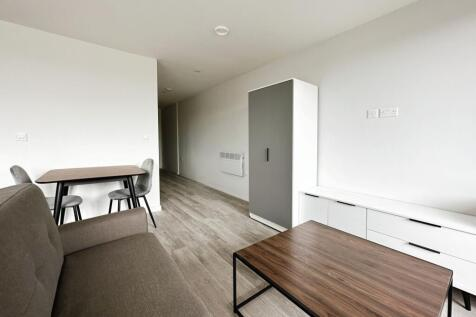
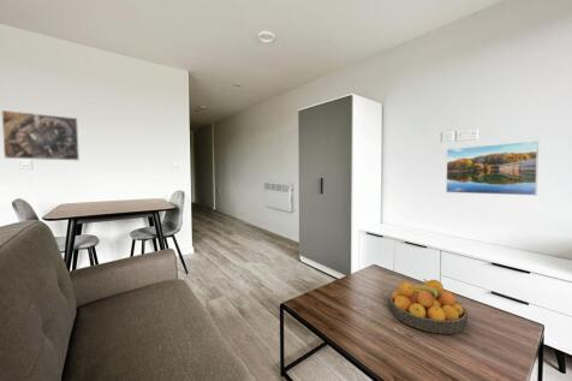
+ fruit bowl [389,278,469,335]
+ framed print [0,109,81,161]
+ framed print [445,139,540,196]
